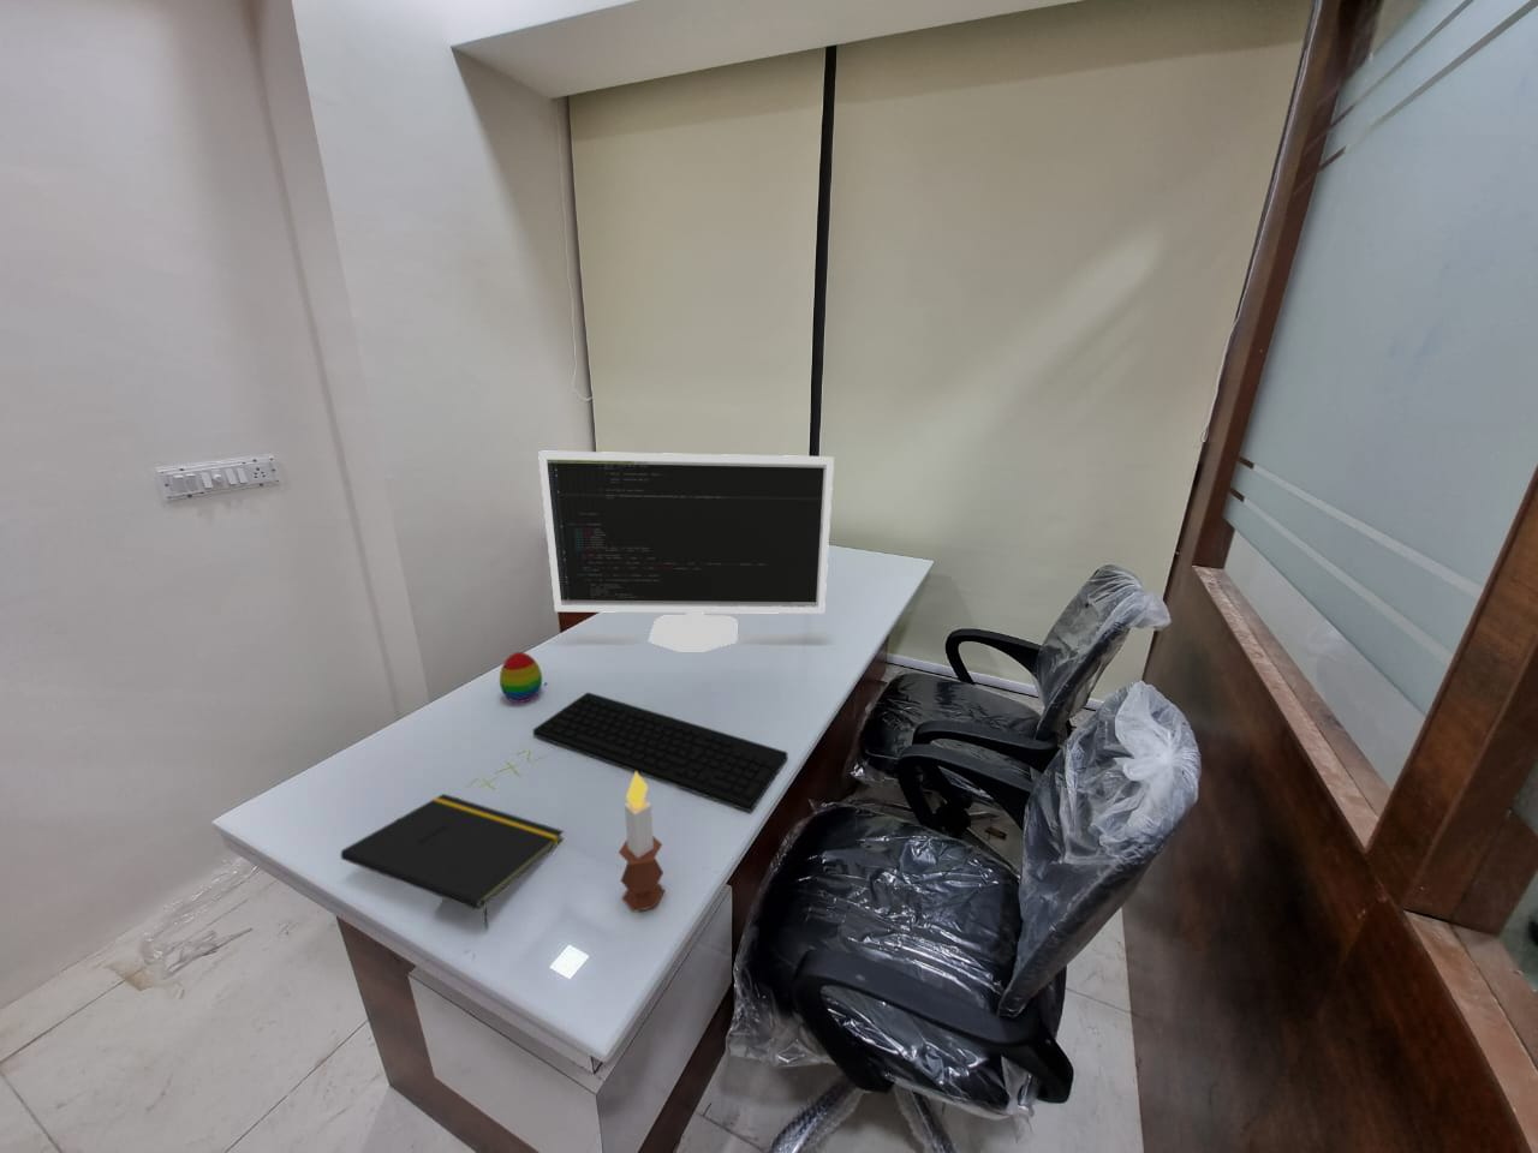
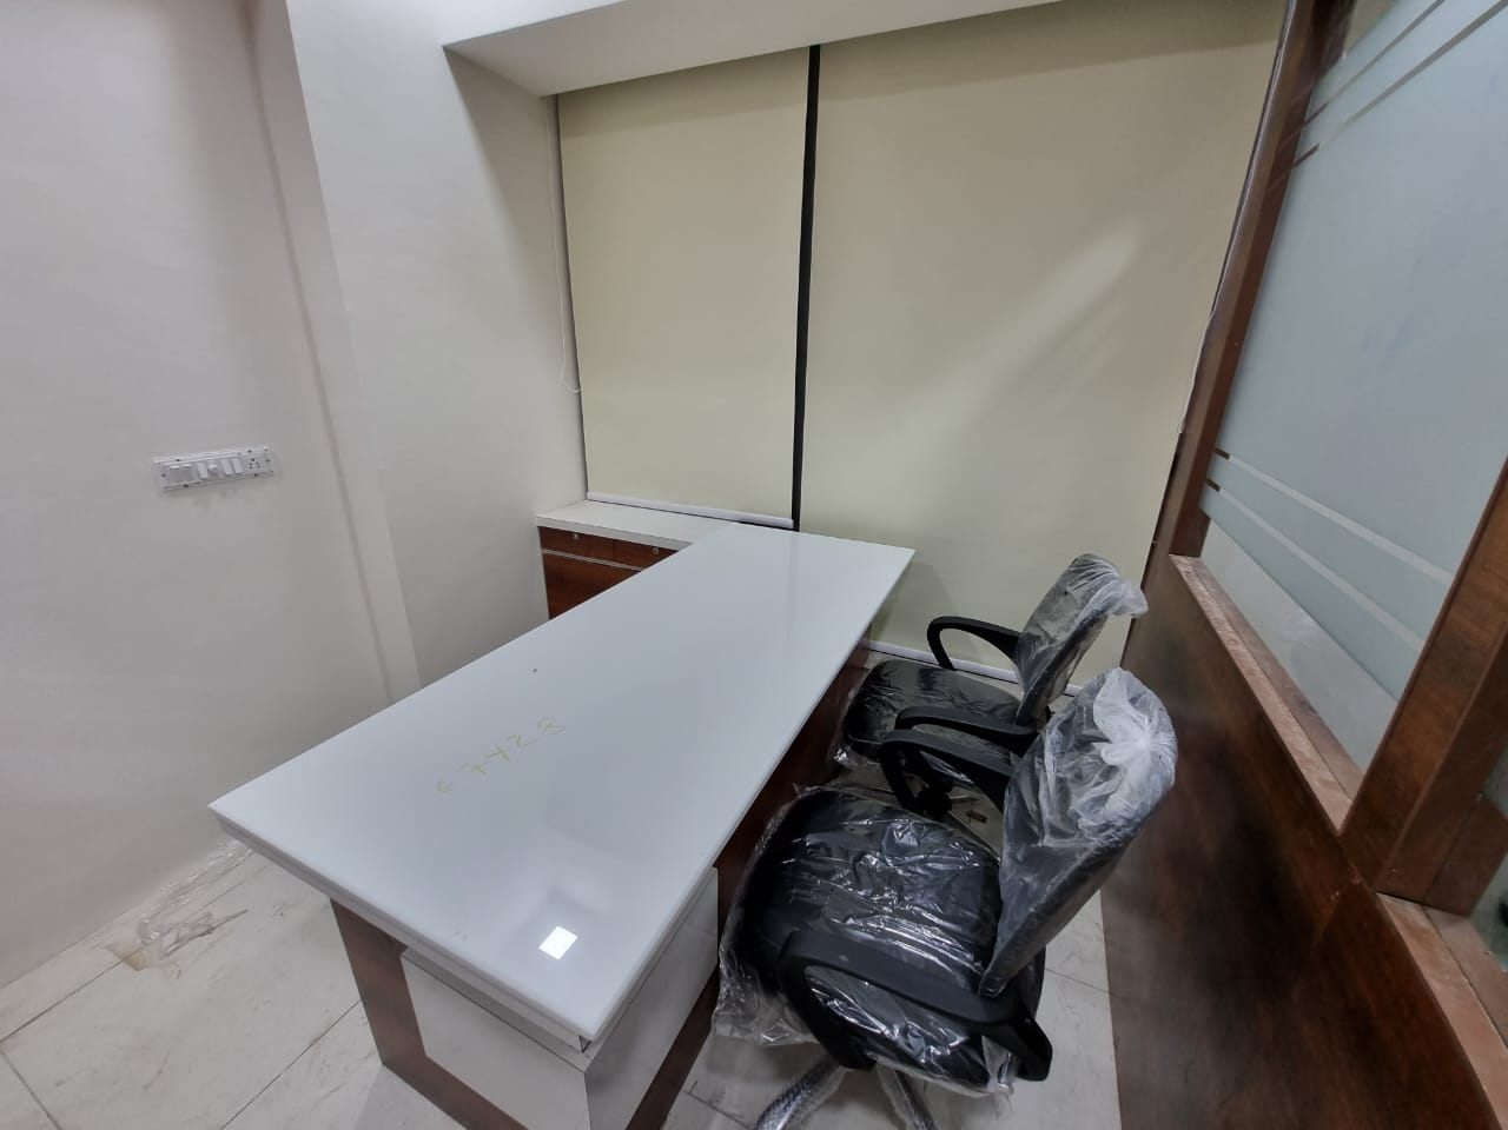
- notepad [340,792,564,931]
- computer monitor [538,451,836,652]
- candle [618,771,666,913]
- decorative egg [499,650,543,704]
- keyboard [533,692,788,813]
